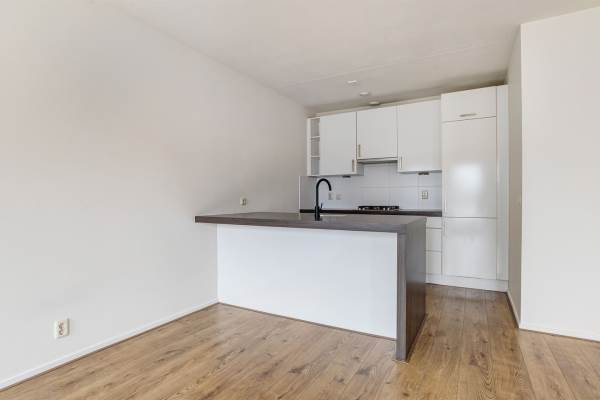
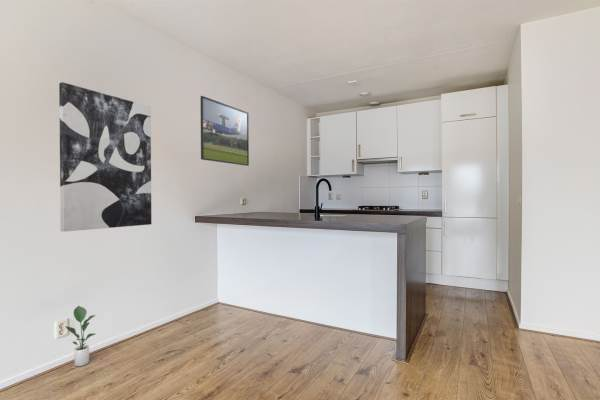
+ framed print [200,95,250,167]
+ potted plant [64,305,96,367]
+ wall art [58,81,152,233]
